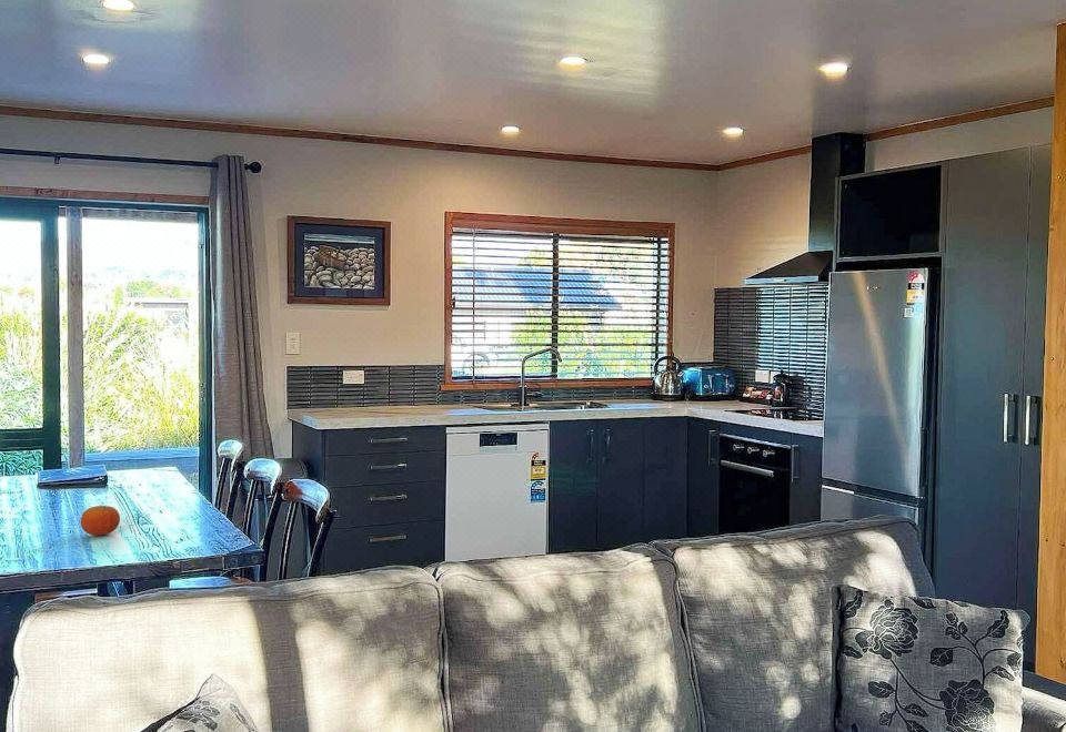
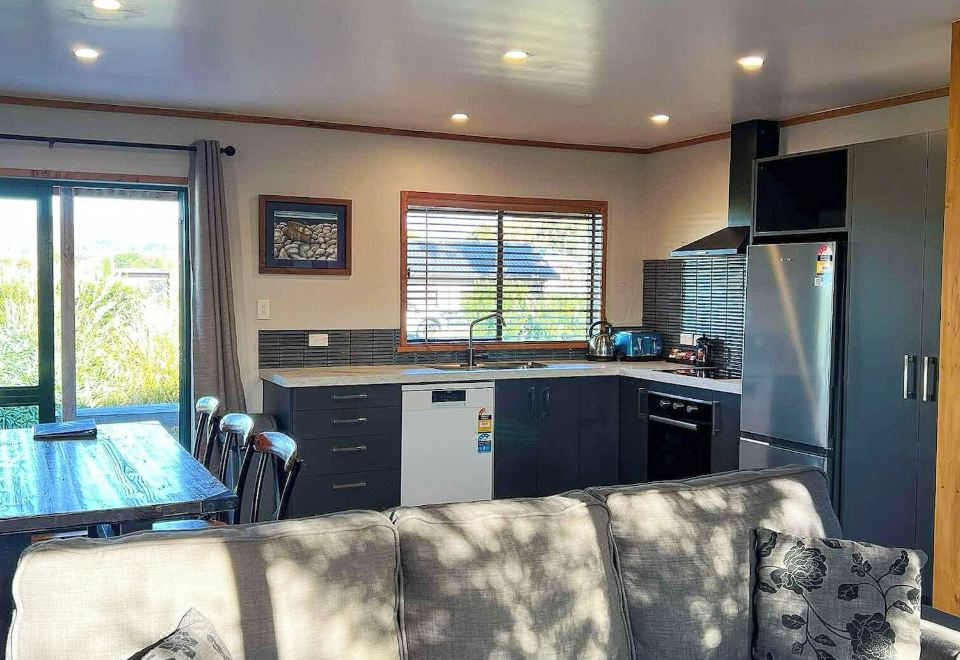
- fruit [80,505,121,536]
